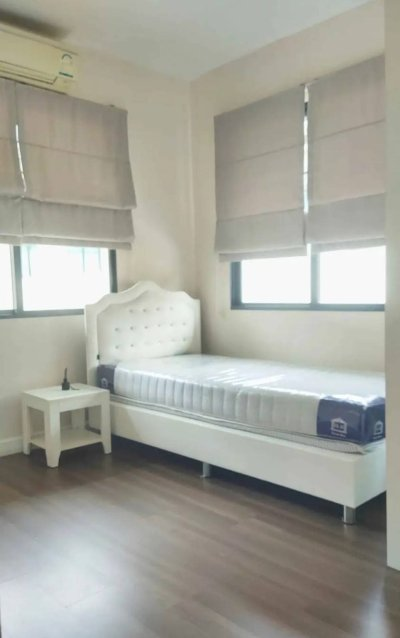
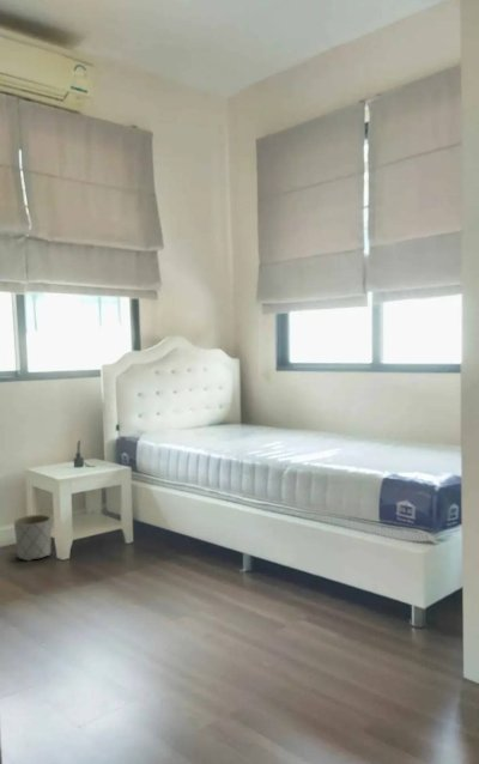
+ planter [13,514,53,563]
